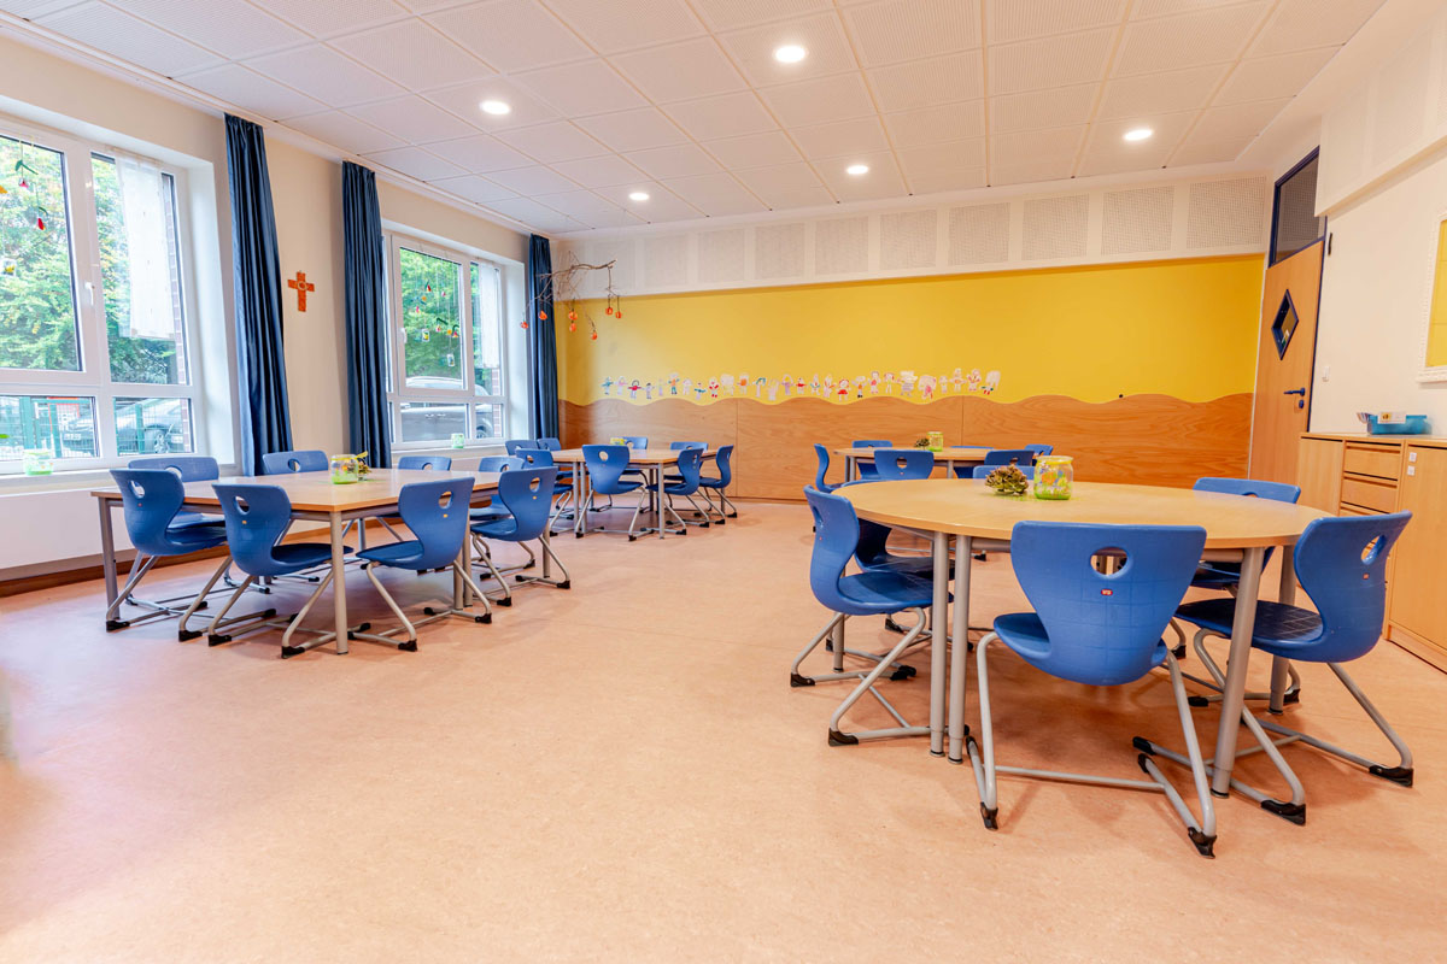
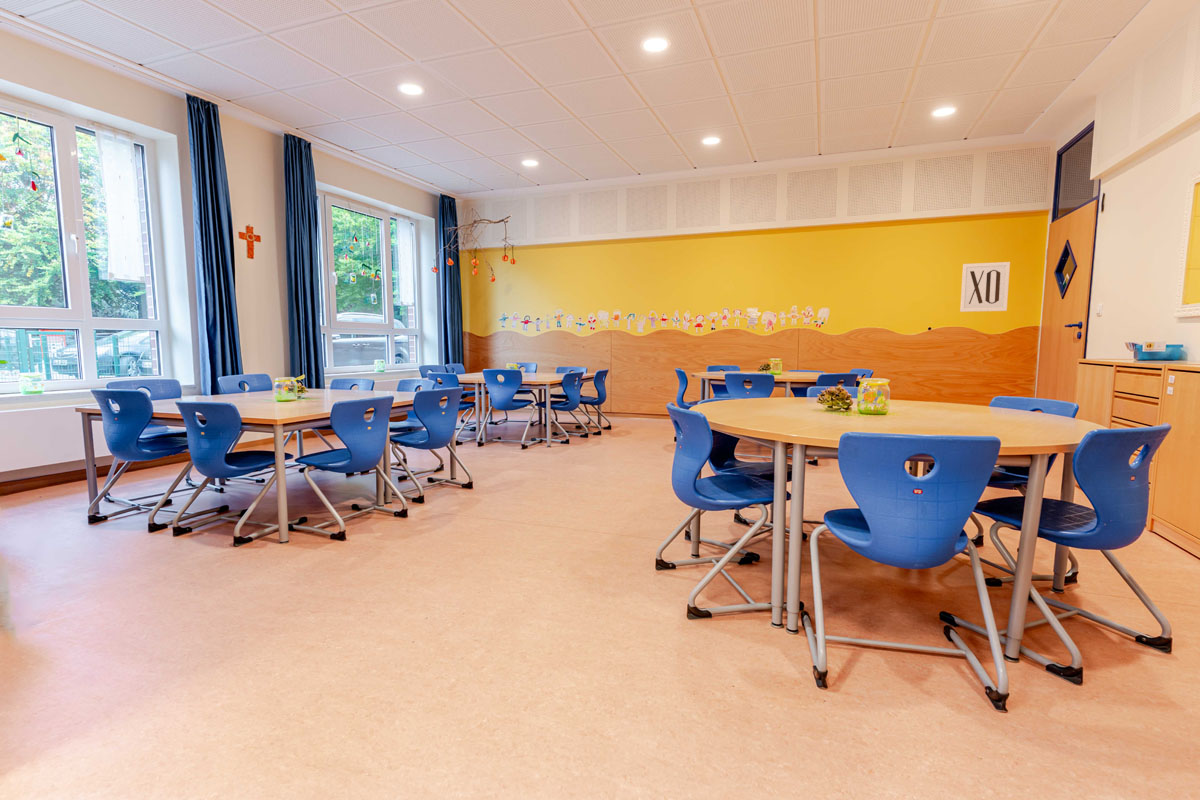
+ wall art [959,261,1011,313]
